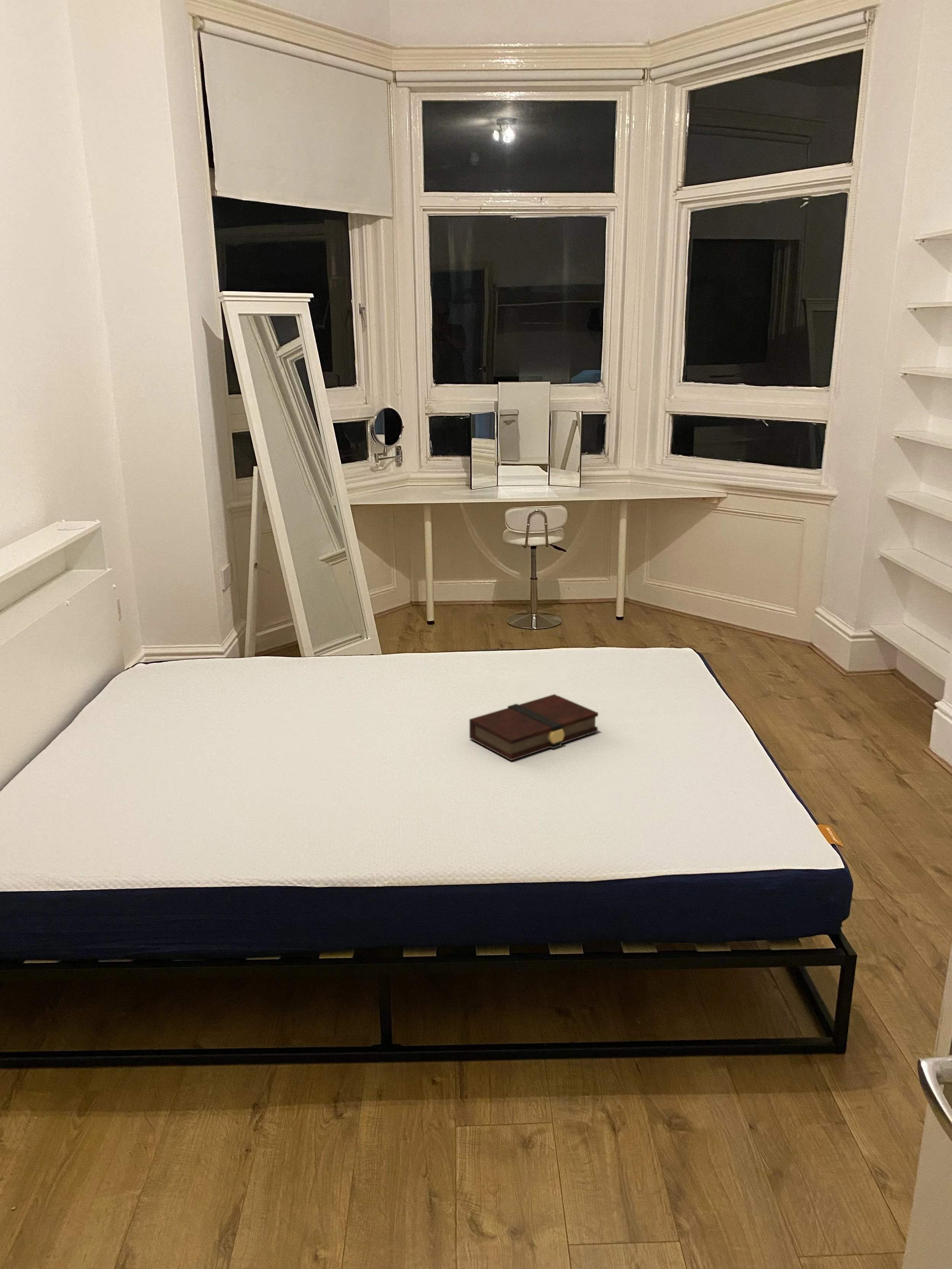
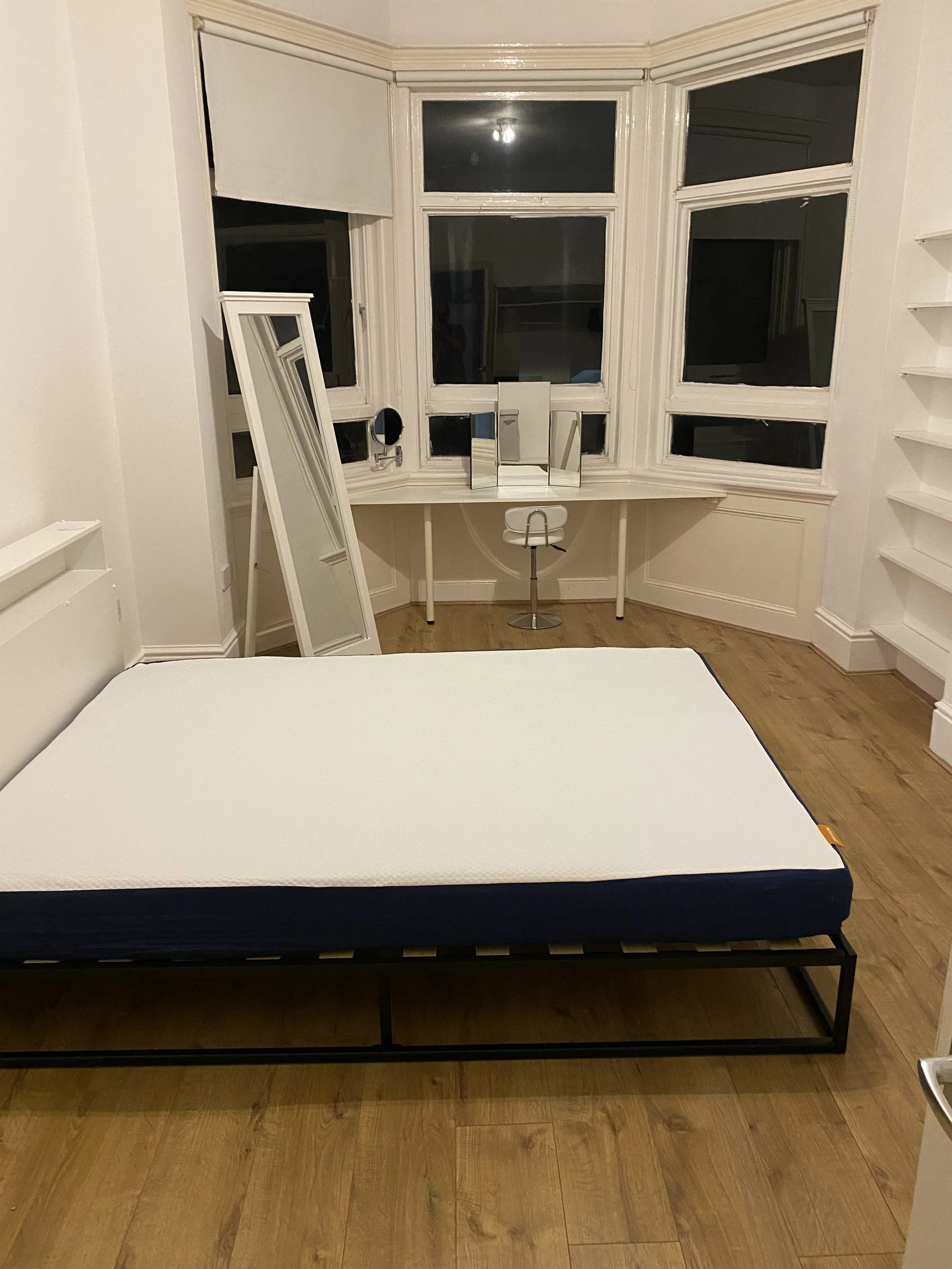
- book [469,694,599,761]
